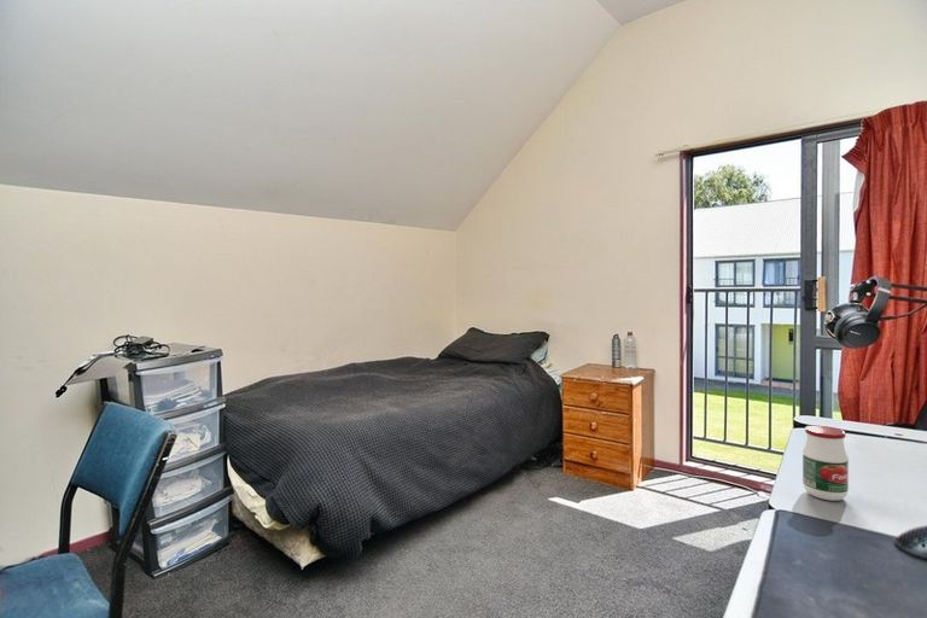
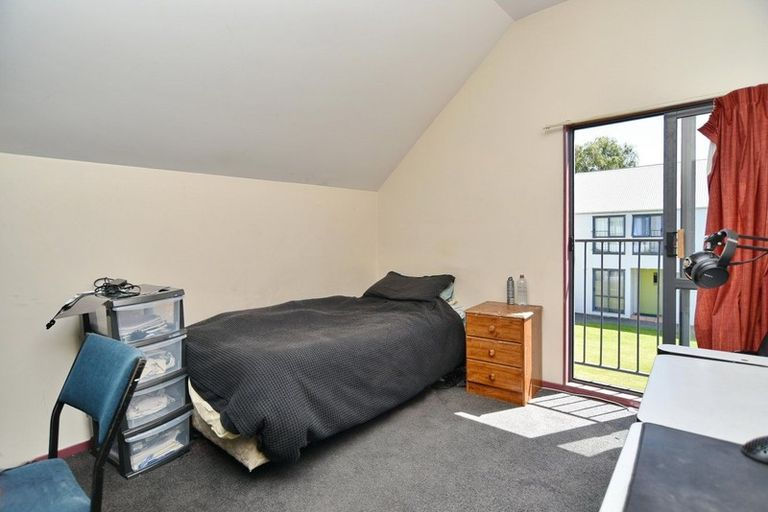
- jar [801,425,850,502]
